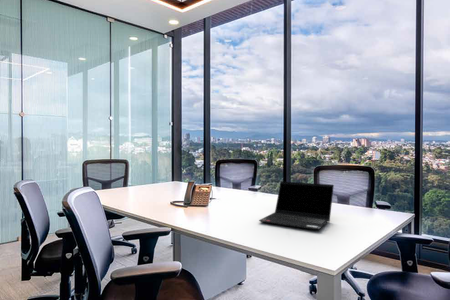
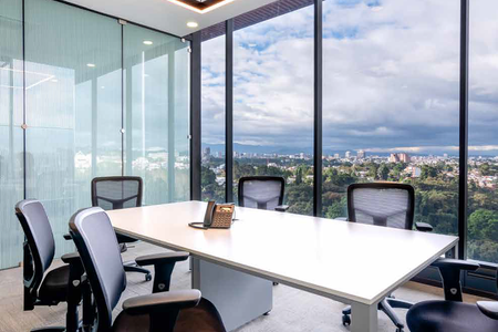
- laptop computer [258,181,335,231]
